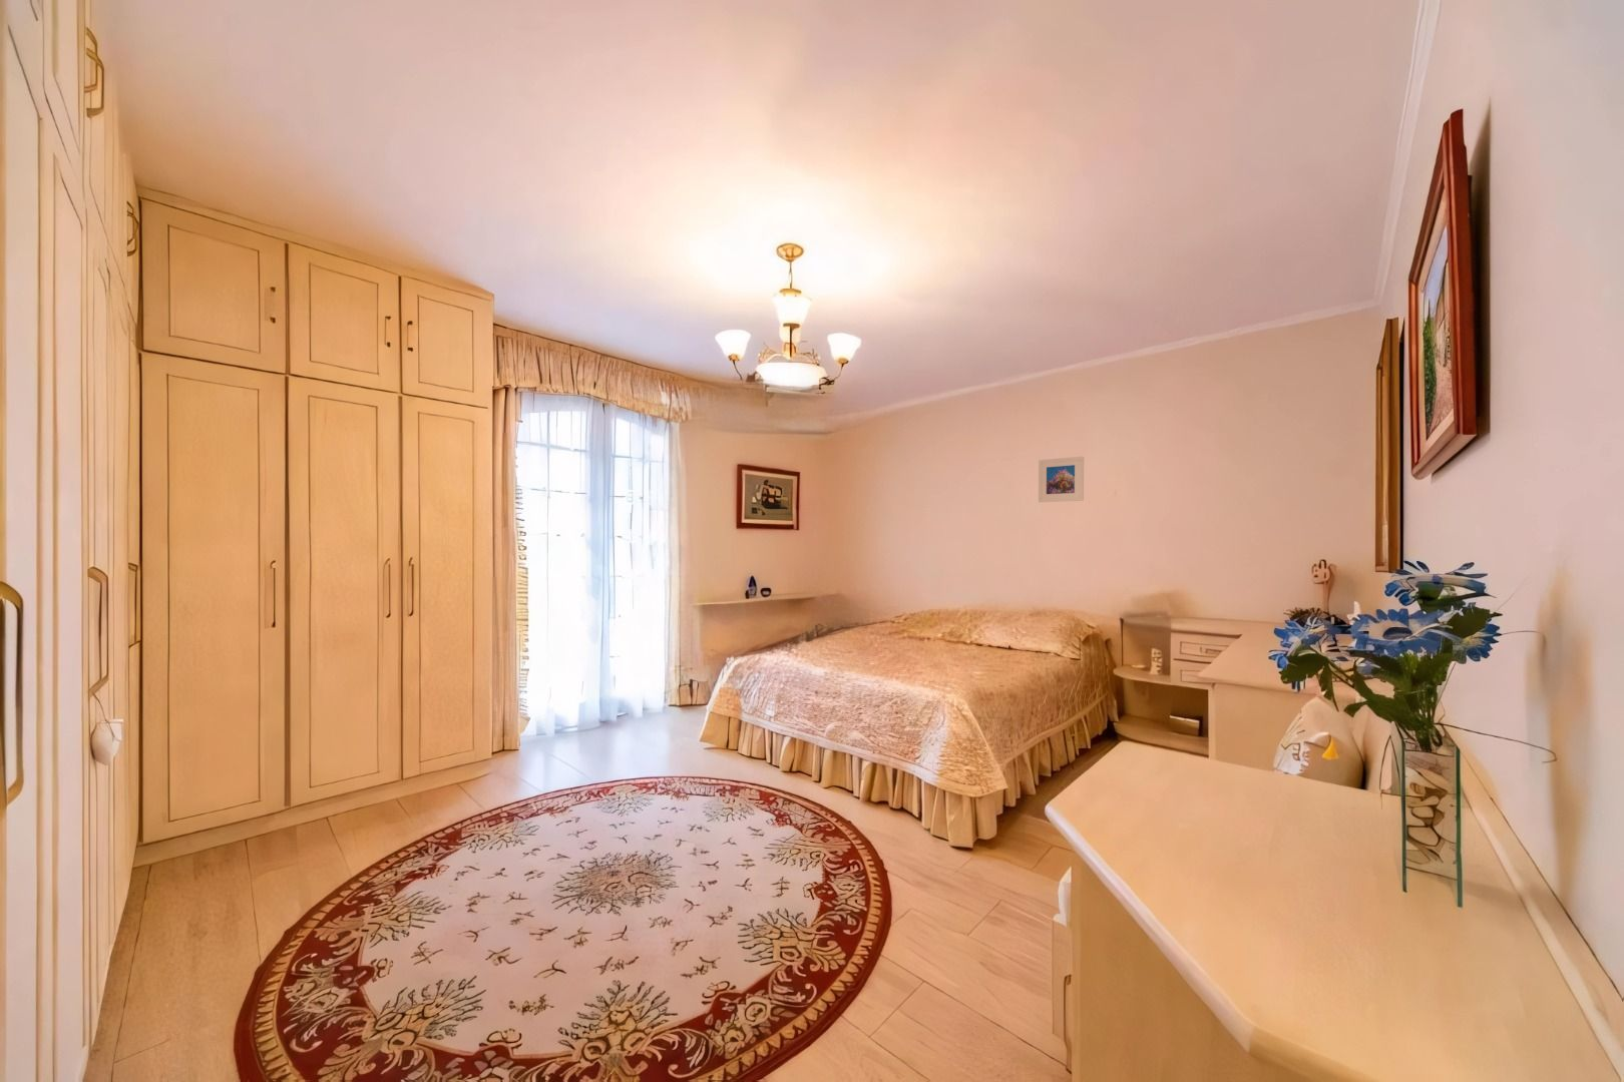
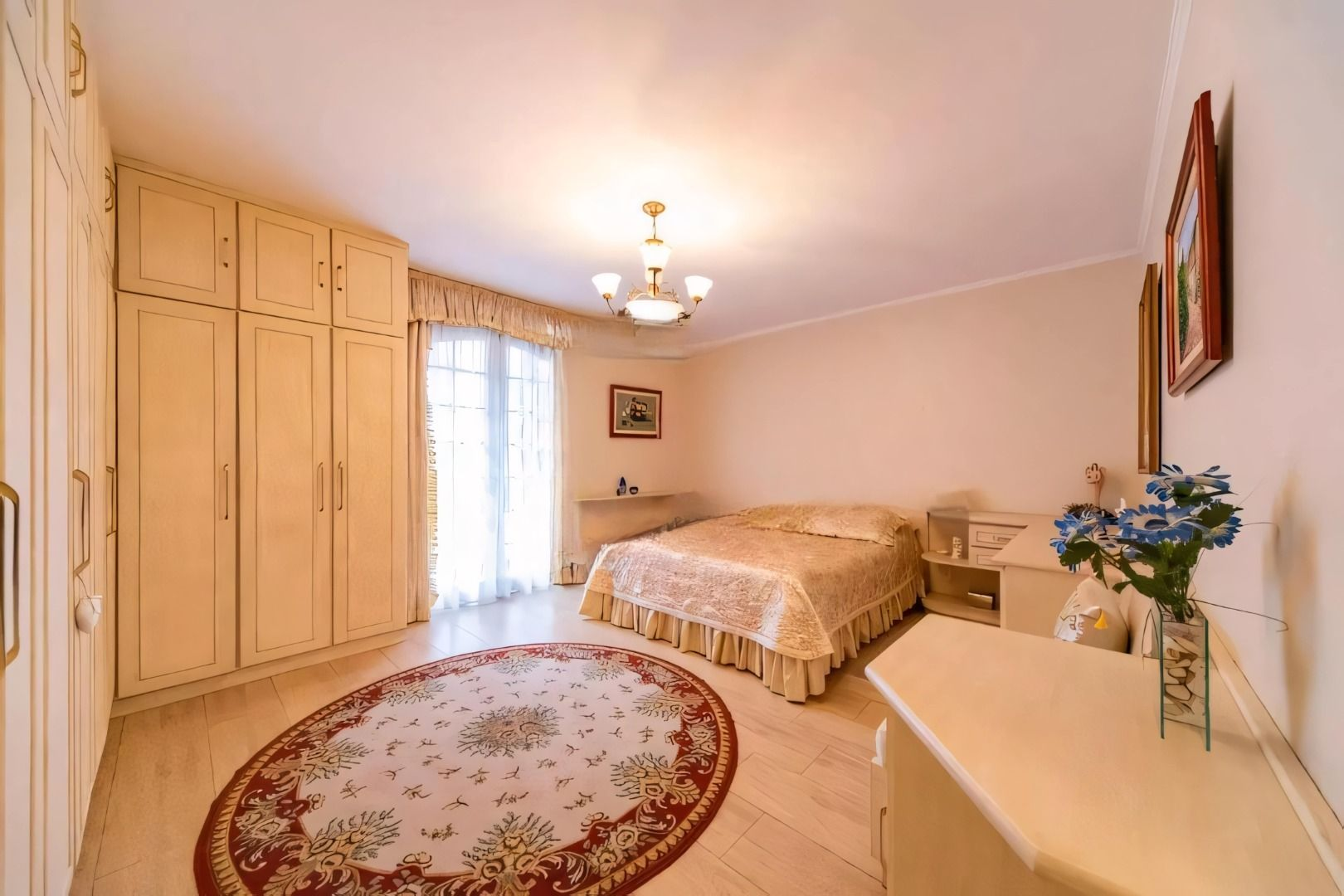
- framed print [1038,455,1085,502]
